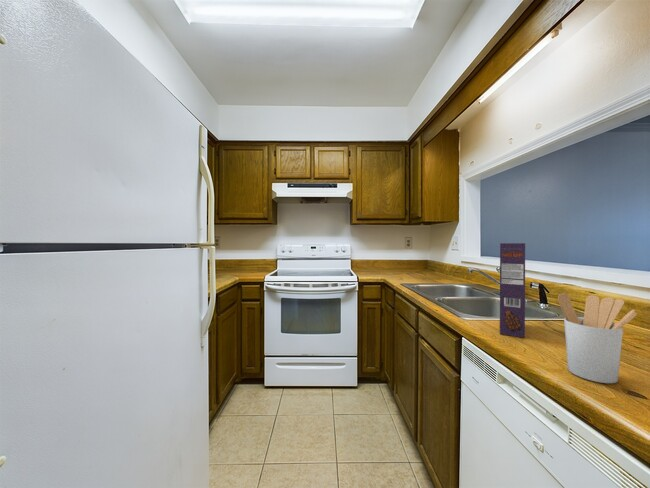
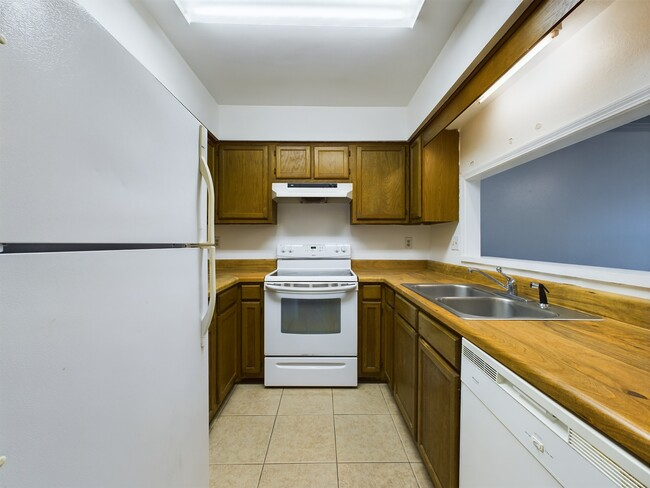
- utensil holder [557,292,638,384]
- cereal box [499,242,526,338]
